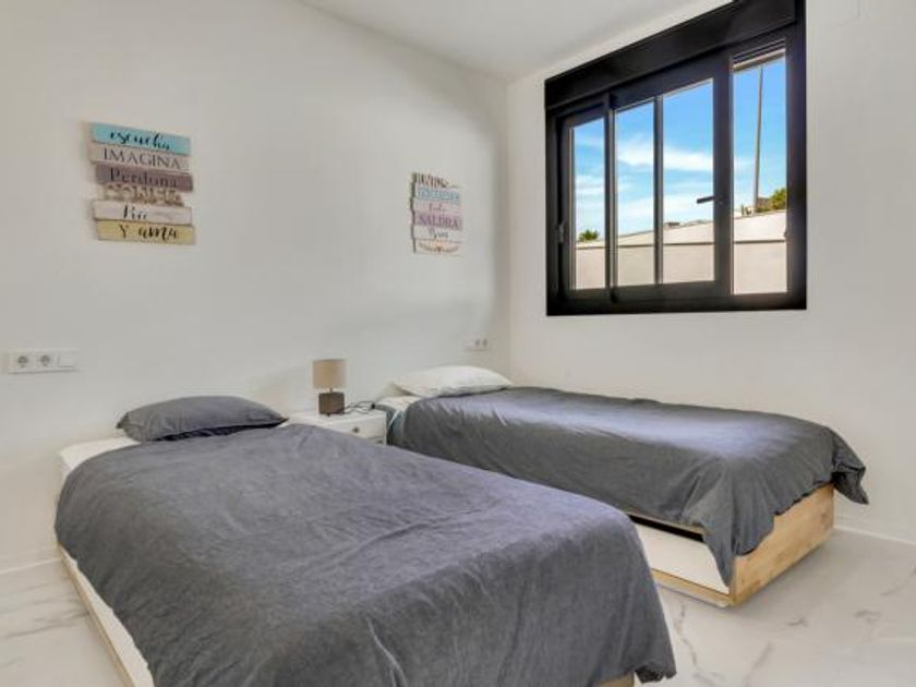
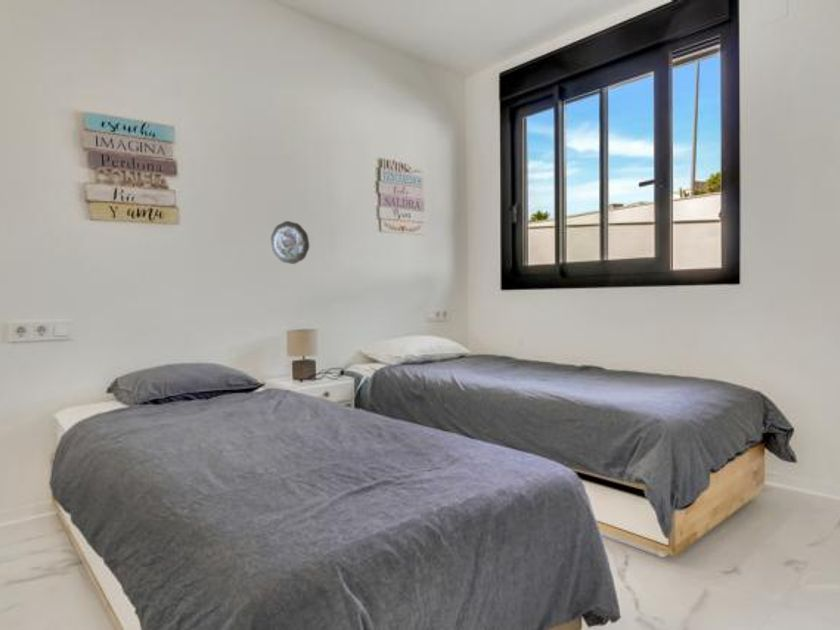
+ decorative plate [270,220,310,265]
